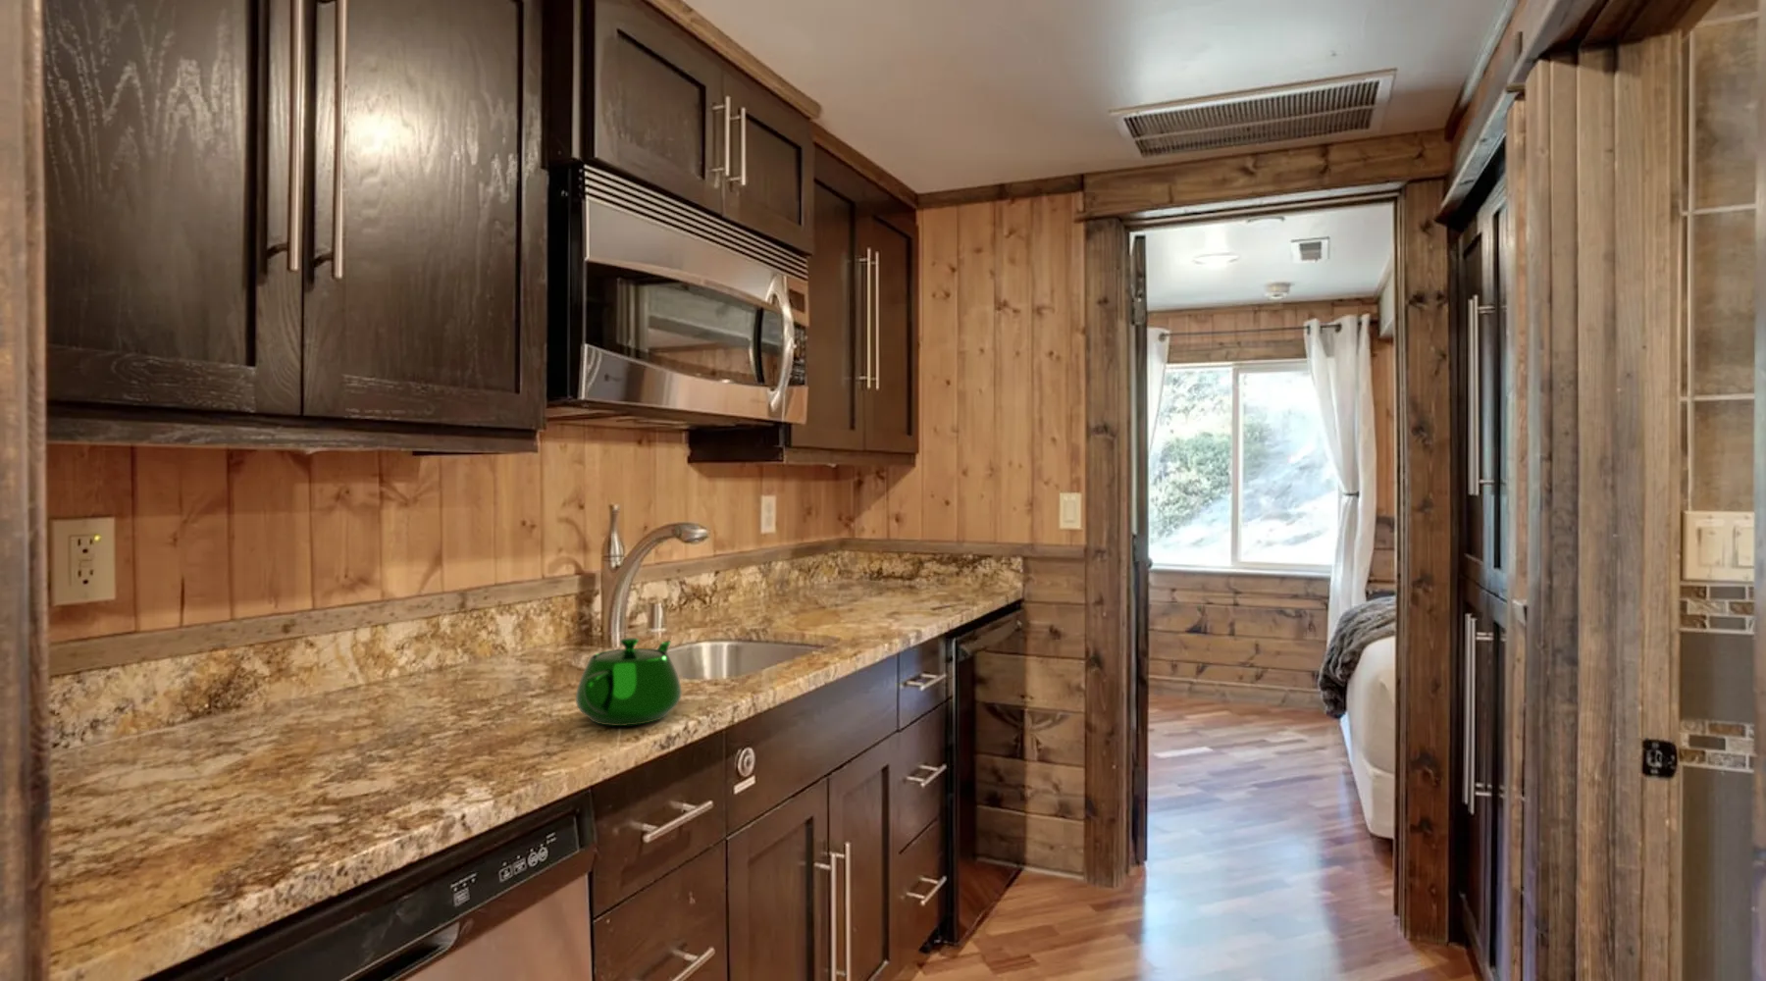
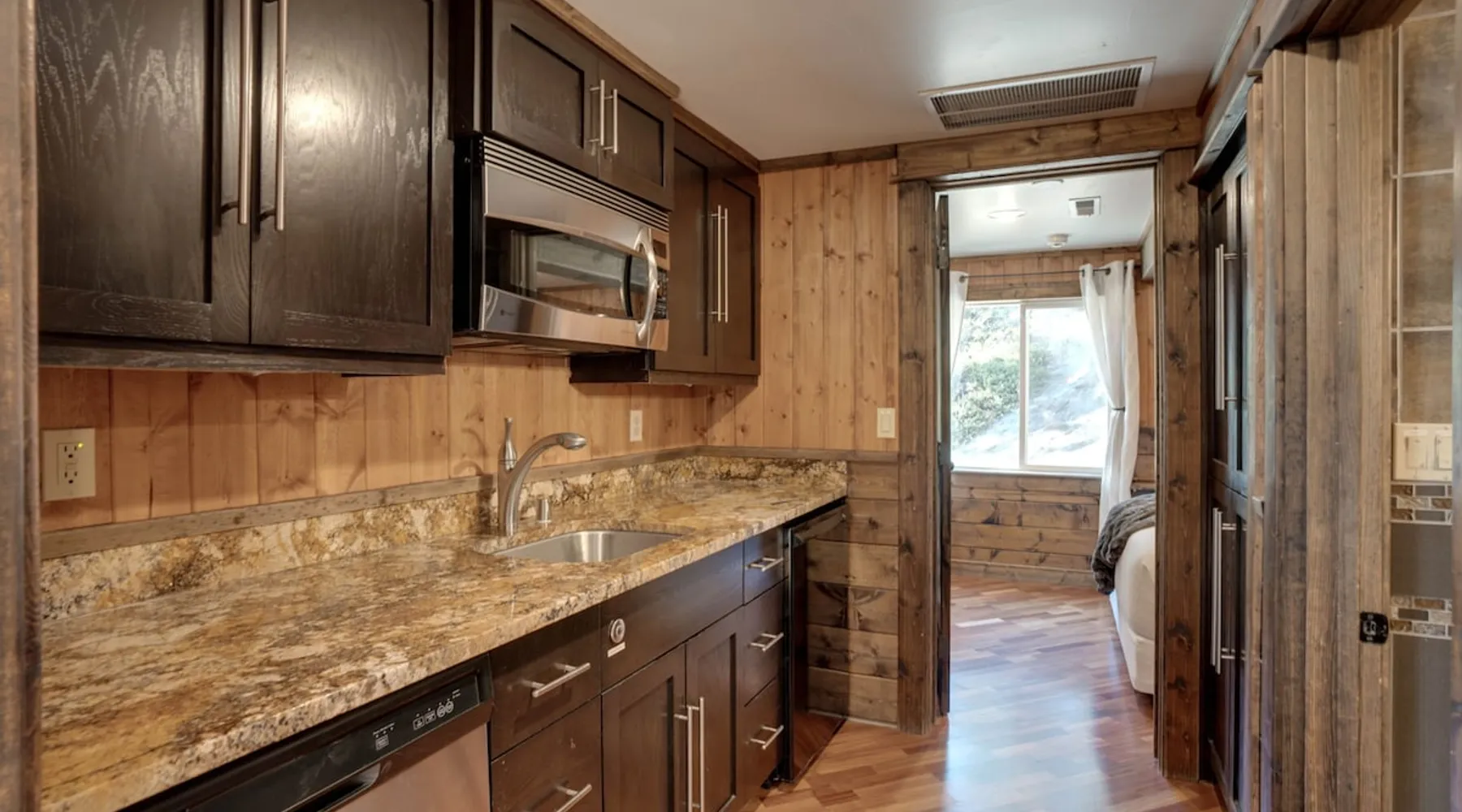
- teapot [575,637,682,727]
